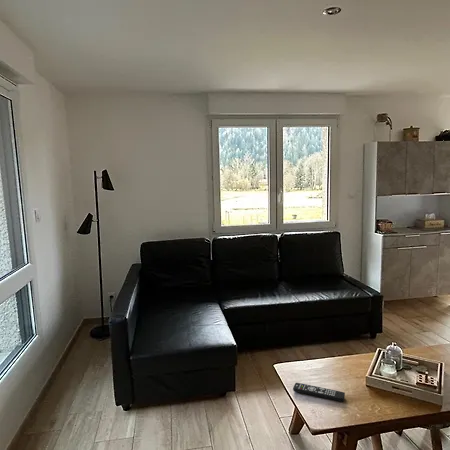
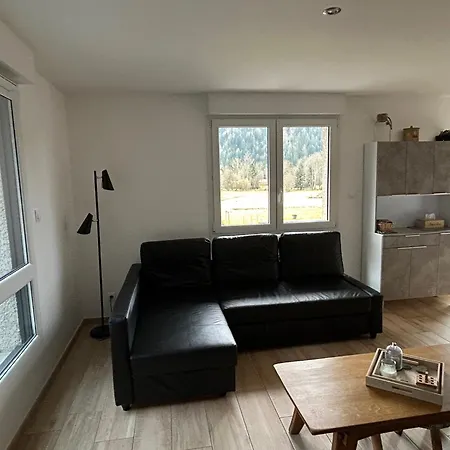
- remote control [292,382,346,403]
